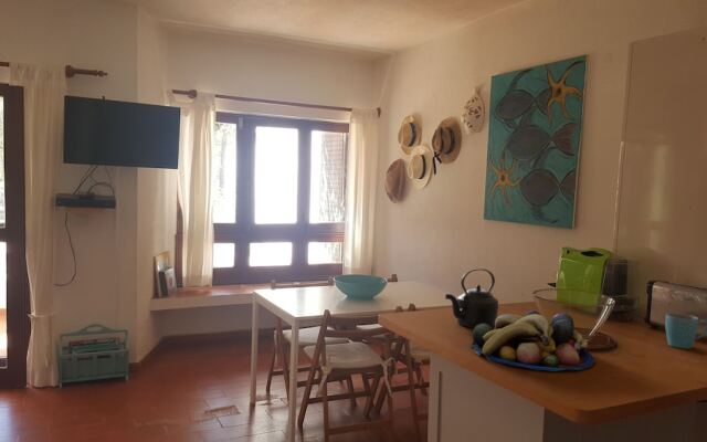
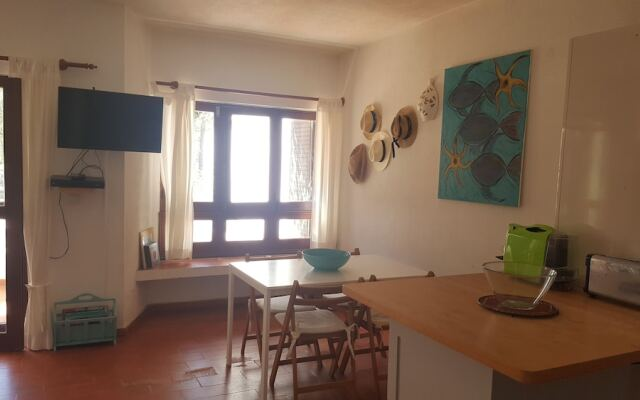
- kettle [444,267,499,329]
- mug [664,312,707,350]
- fruit bowl [469,309,595,372]
